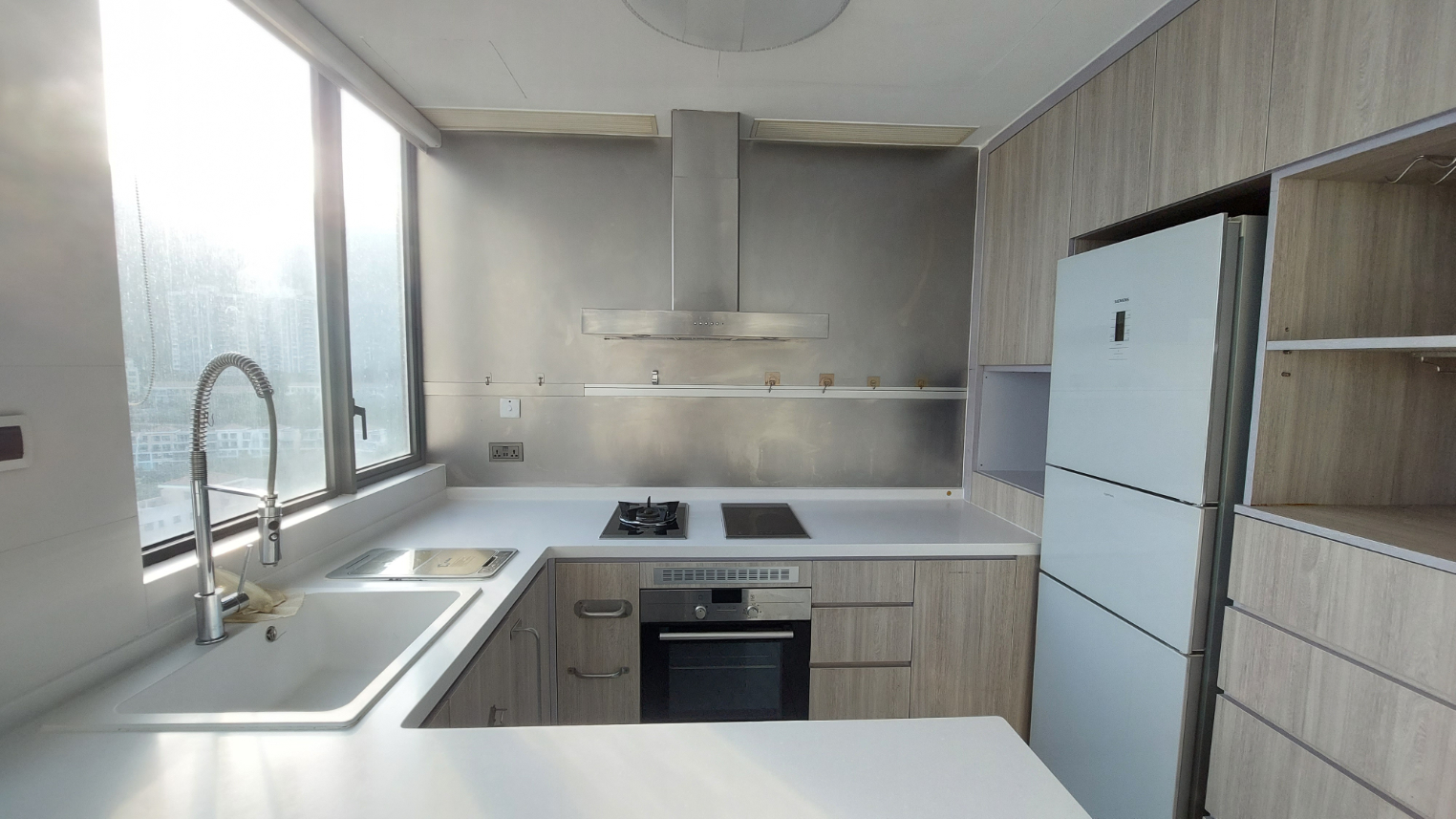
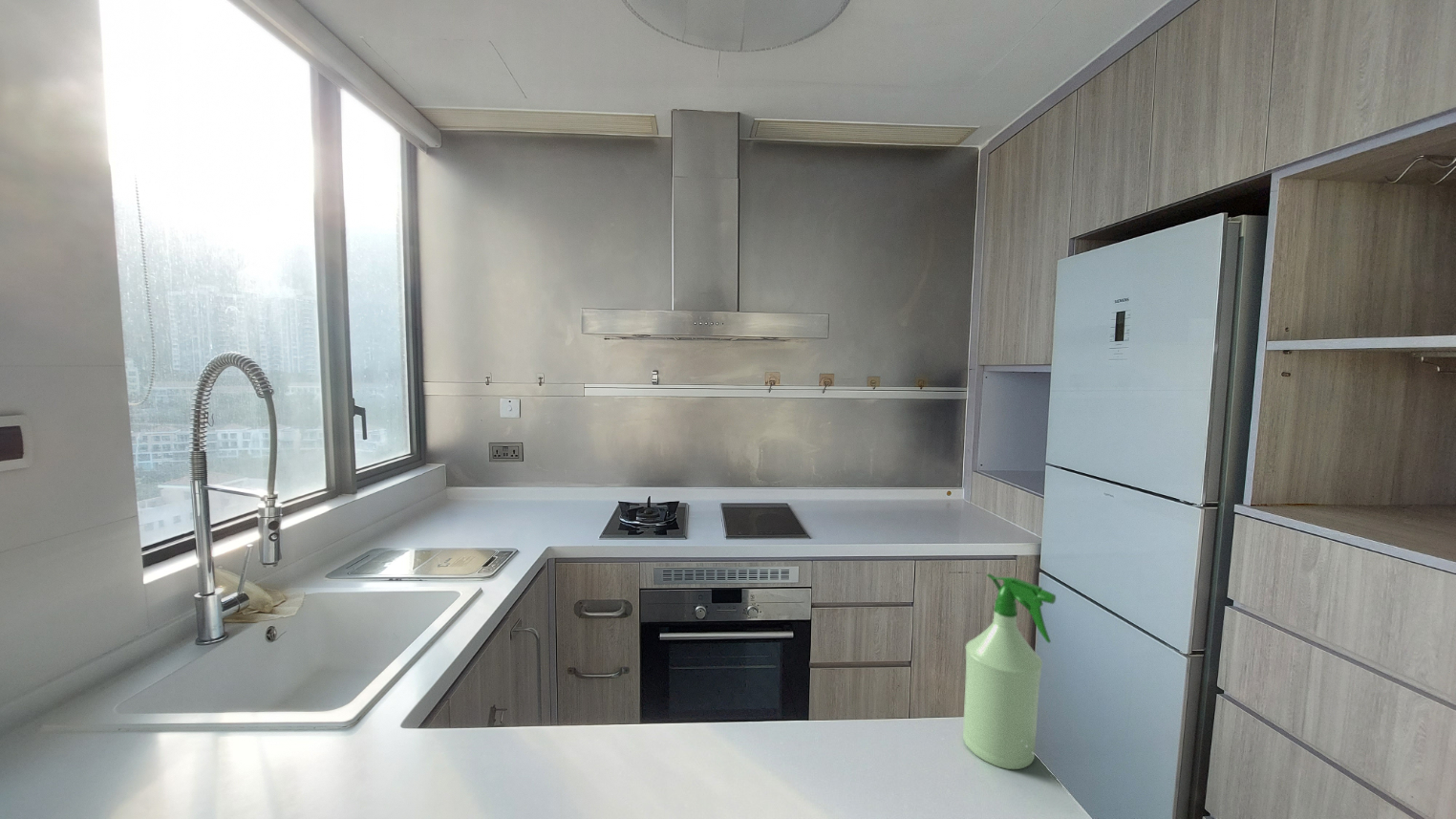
+ spray bottle [962,572,1057,770]
